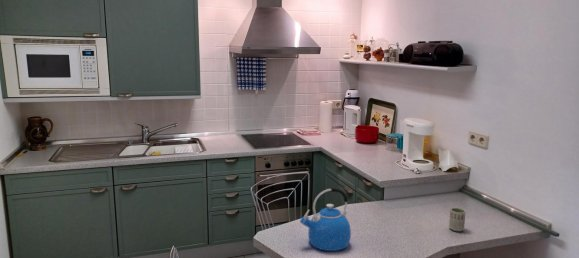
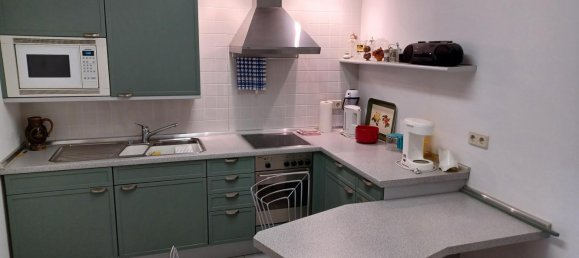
- kettle [299,187,352,252]
- cup [448,207,467,232]
